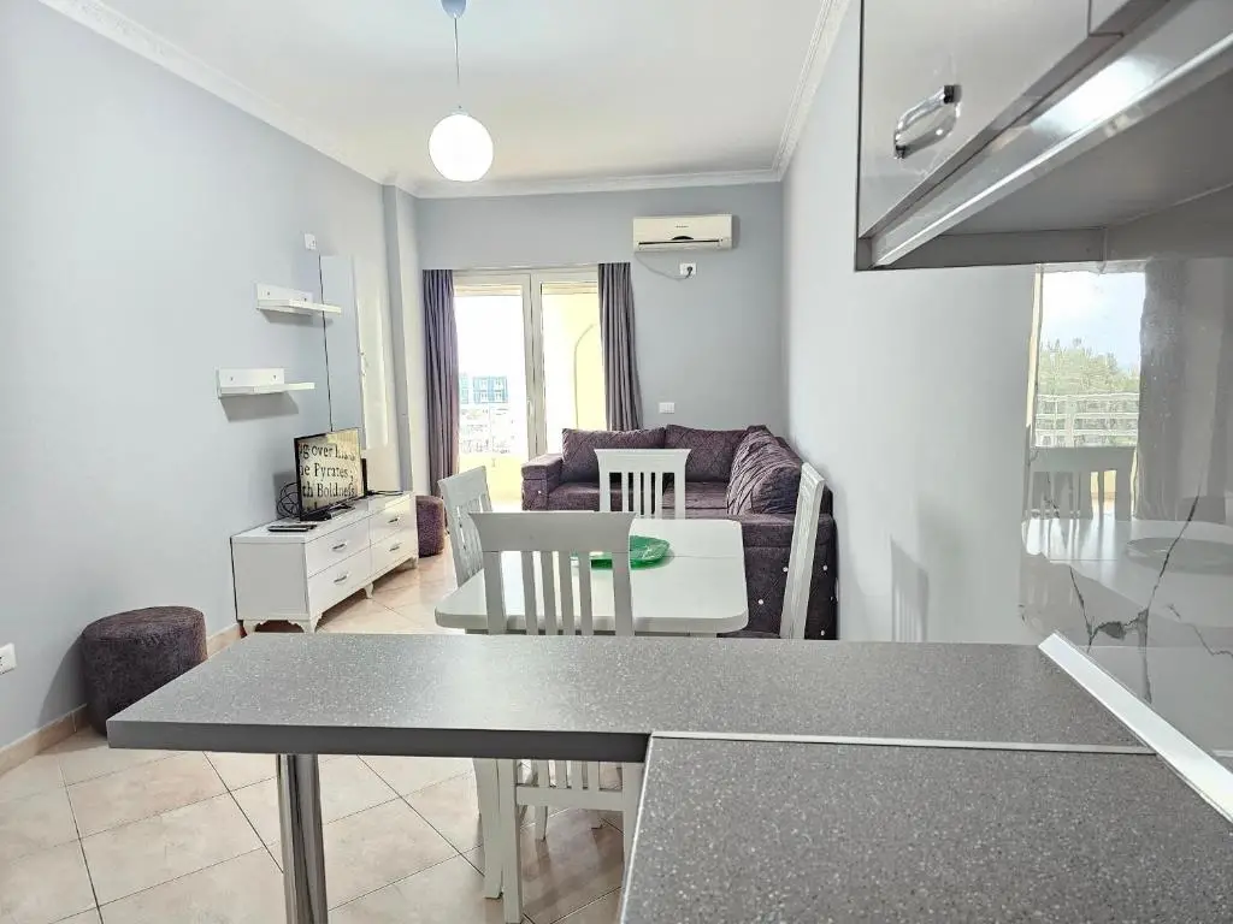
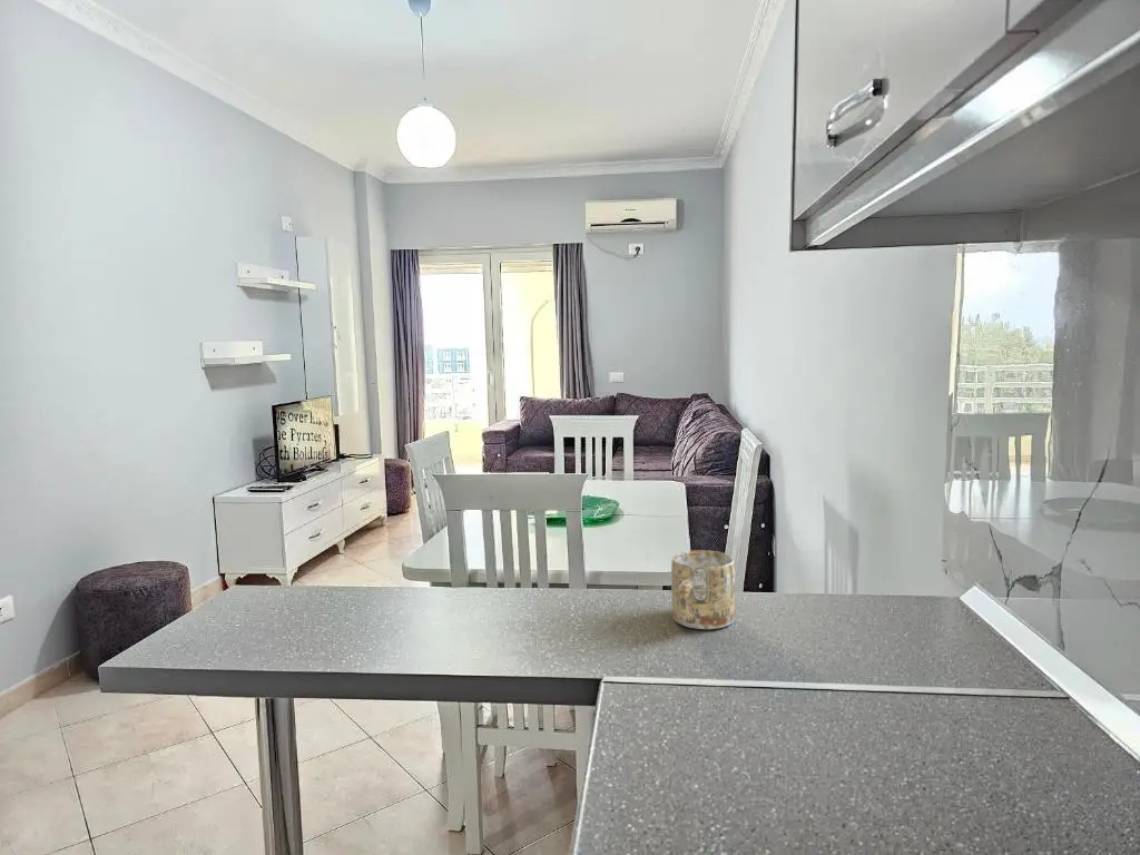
+ mug [670,549,736,630]
